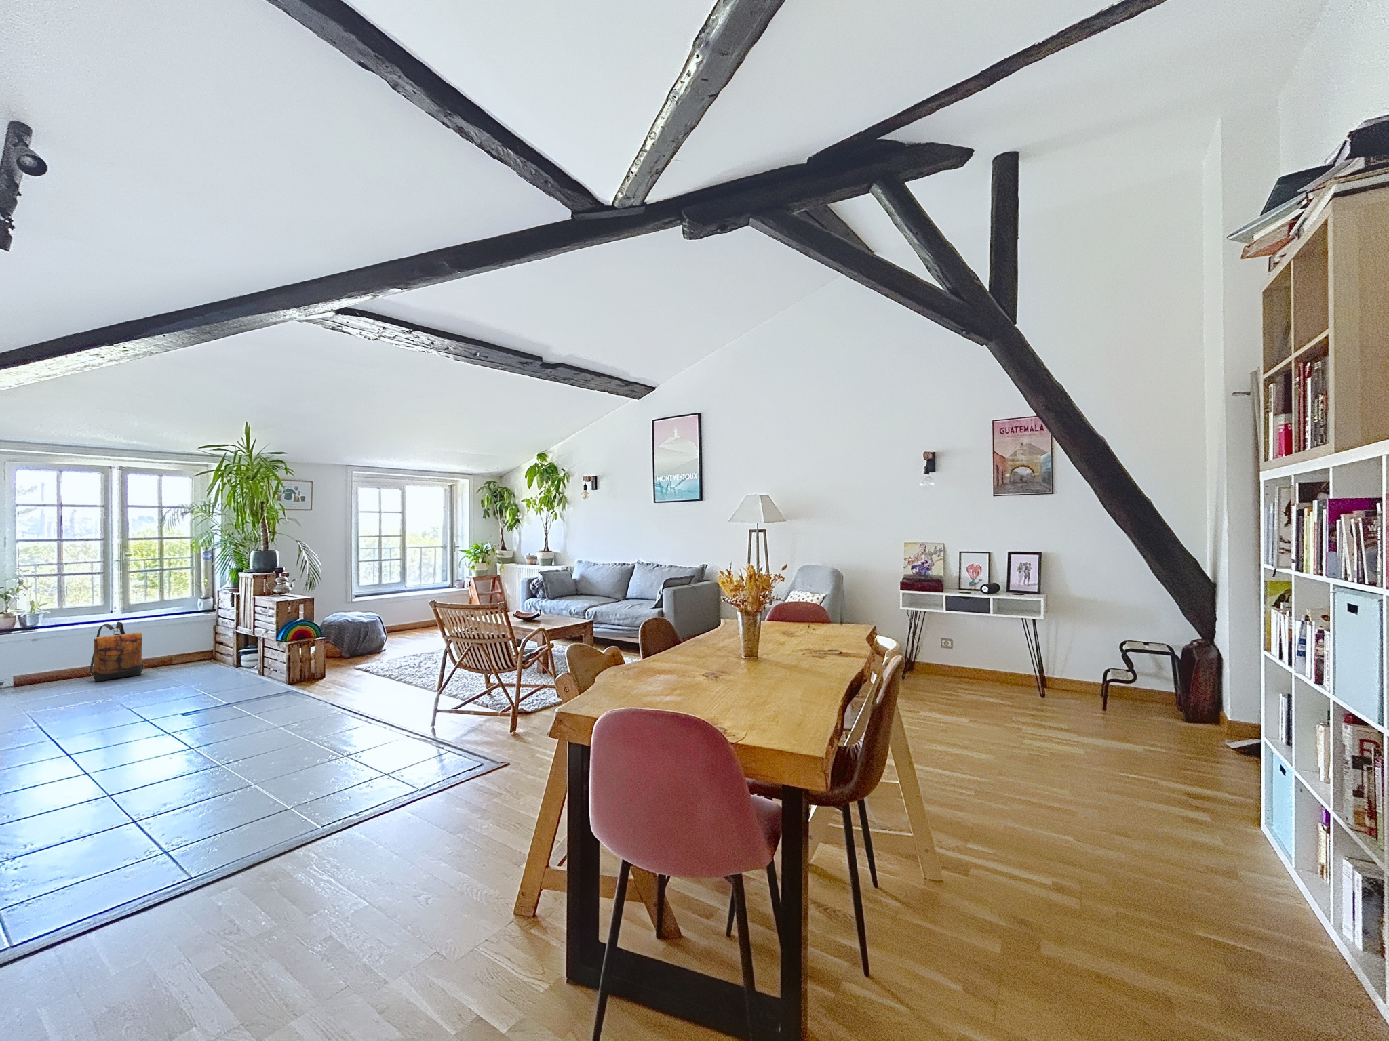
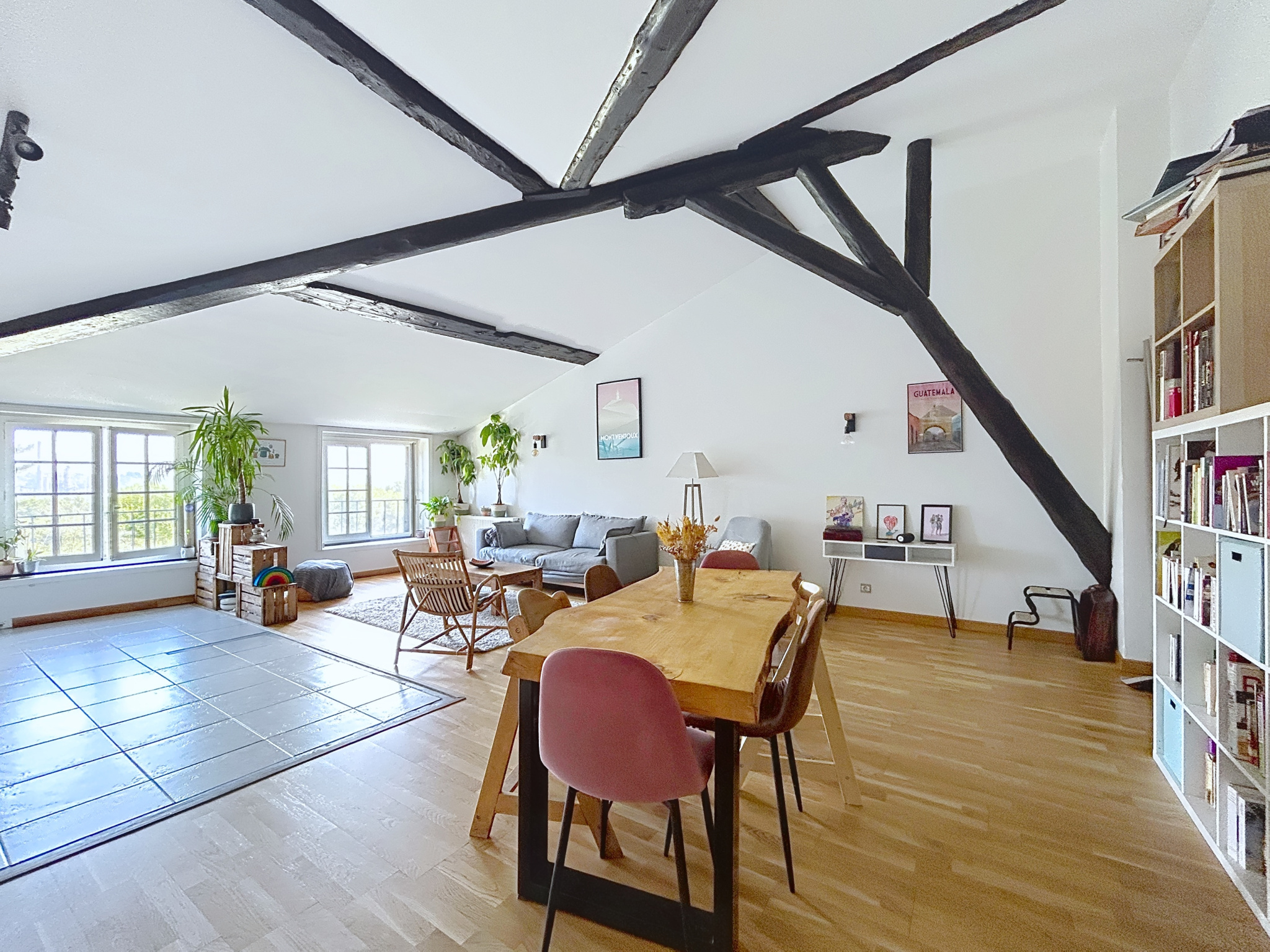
- backpack [90,621,144,682]
